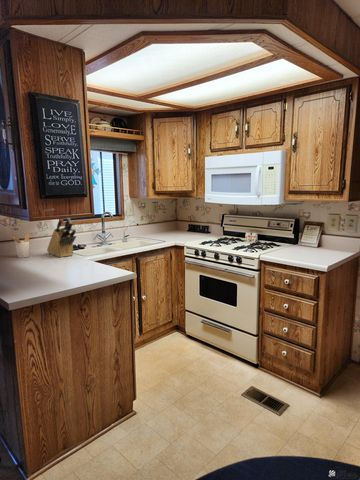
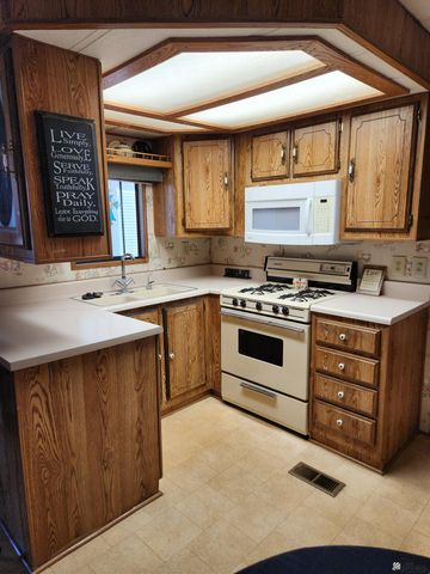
- utensil holder [10,233,31,259]
- knife block [46,217,77,258]
